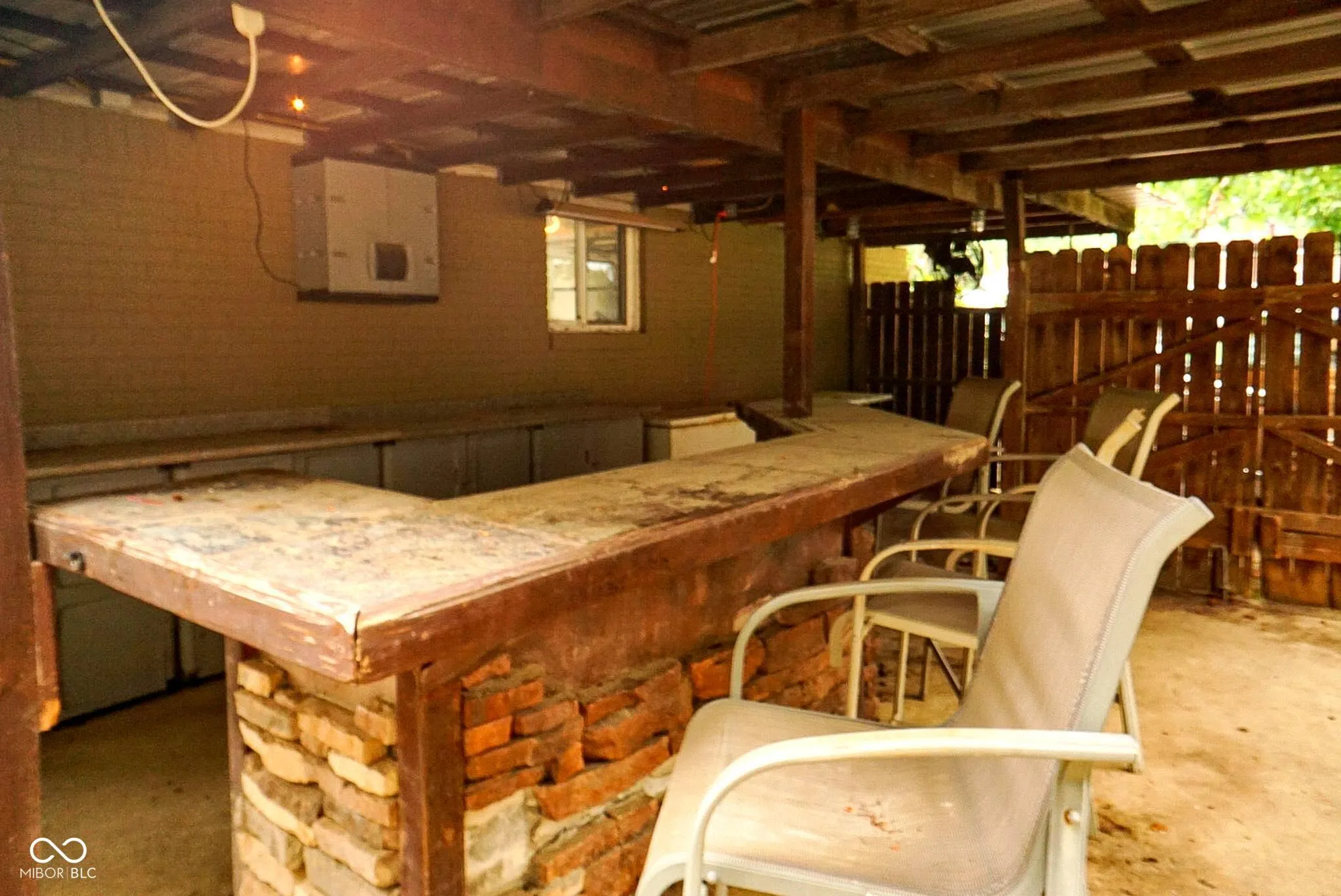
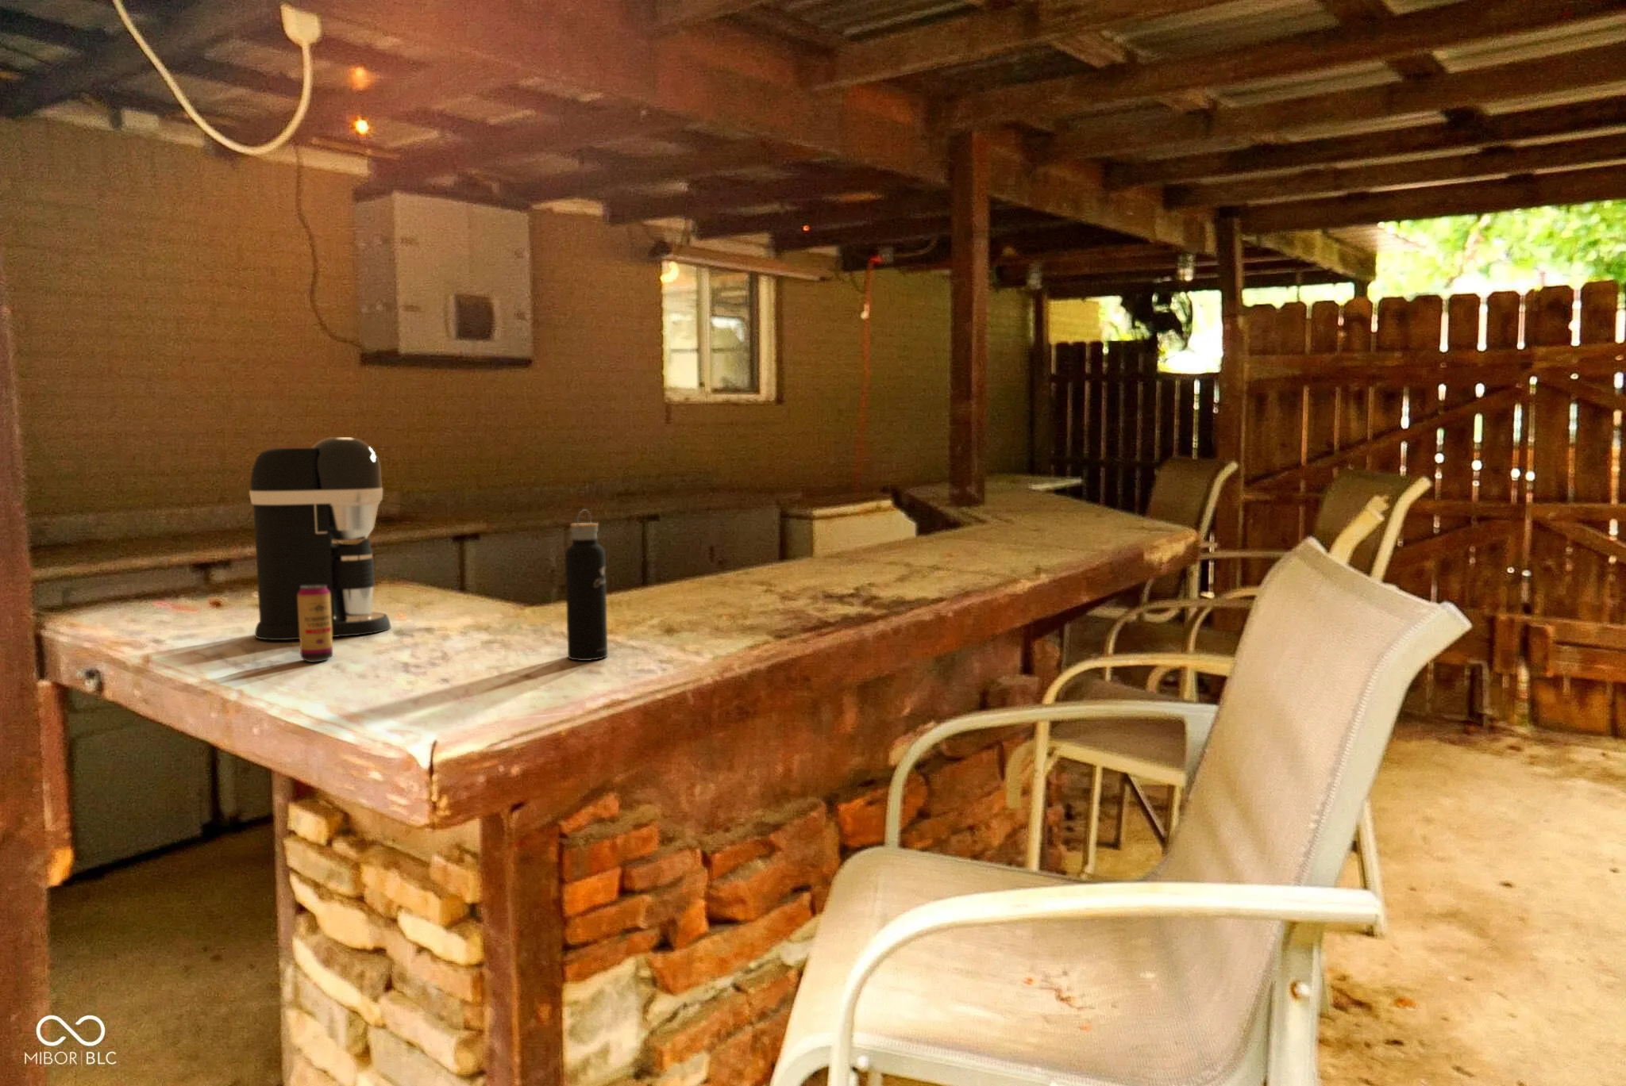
+ water bottle [565,509,609,662]
+ coffee maker [249,436,392,641]
+ beer can [298,584,333,663]
